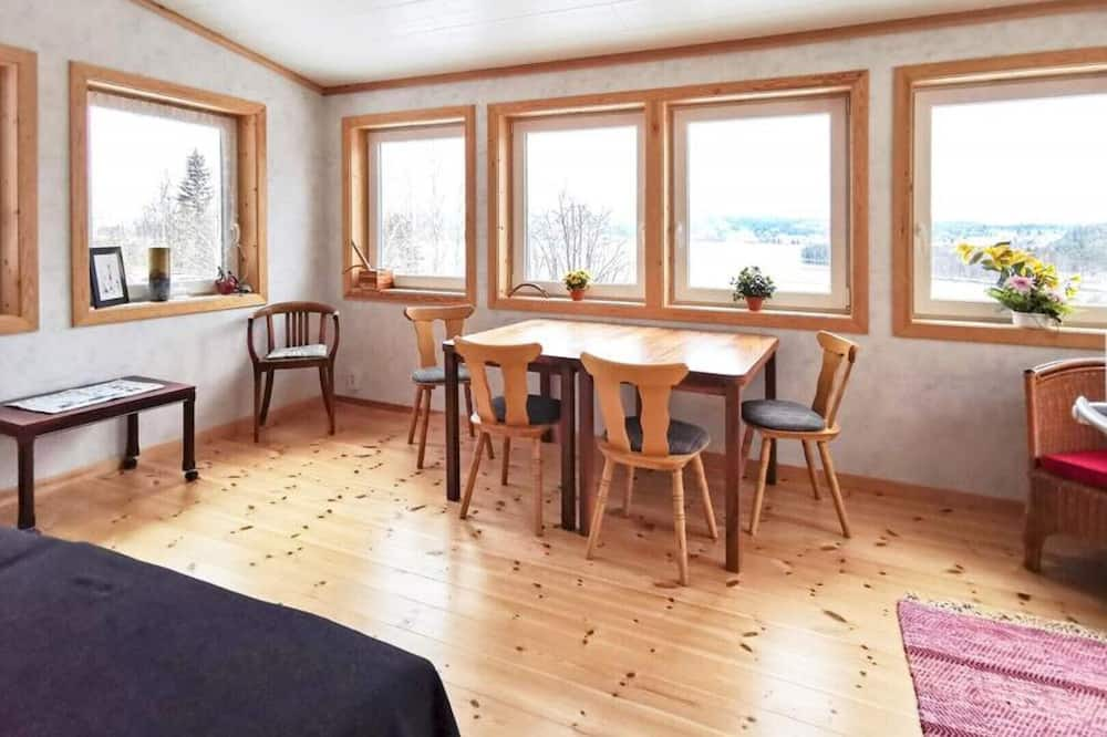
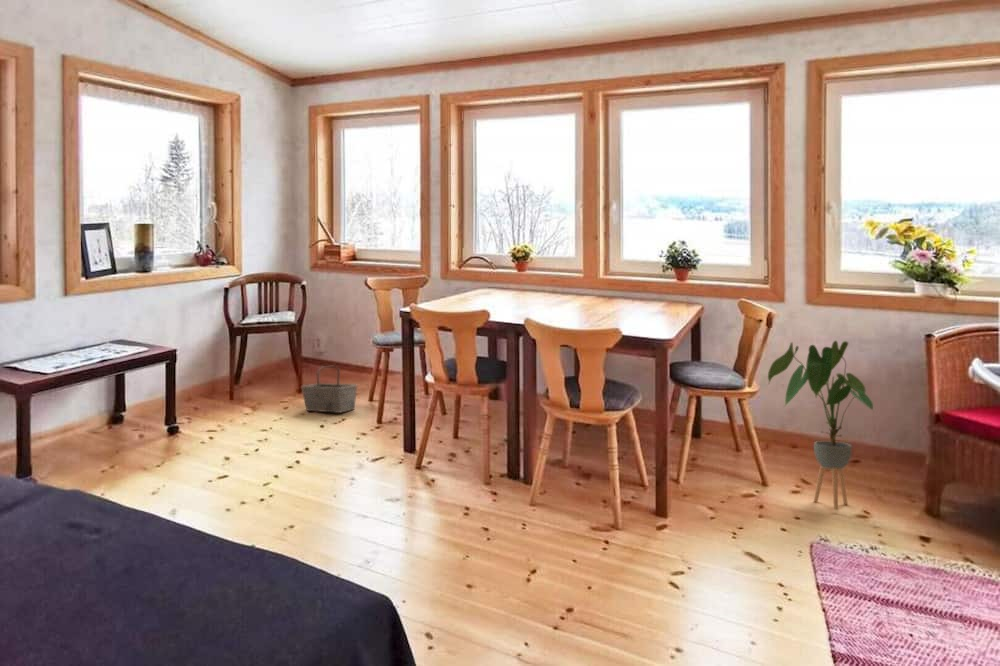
+ basket [300,365,358,414]
+ house plant [767,340,875,512]
